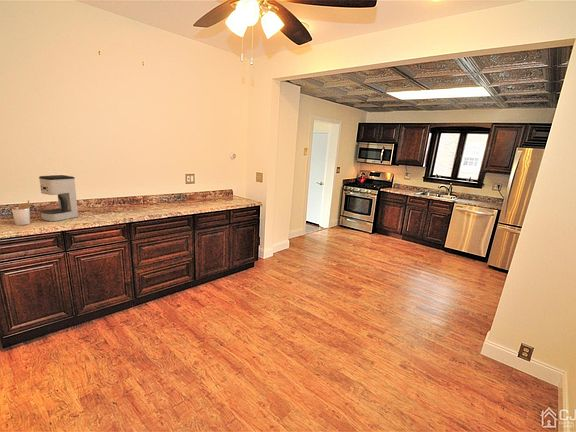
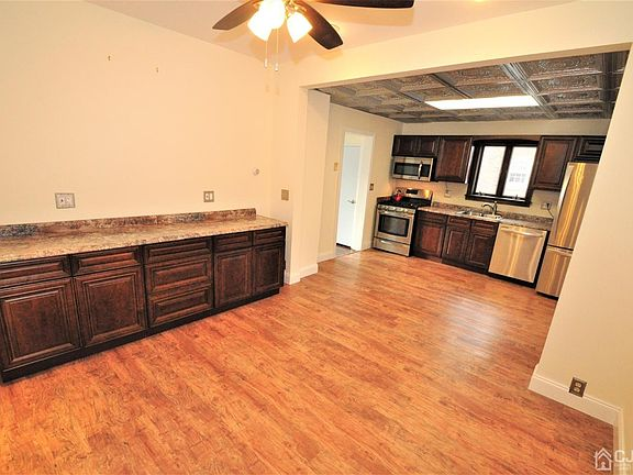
- utensil holder [7,199,32,226]
- coffee maker [38,174,79,223]
